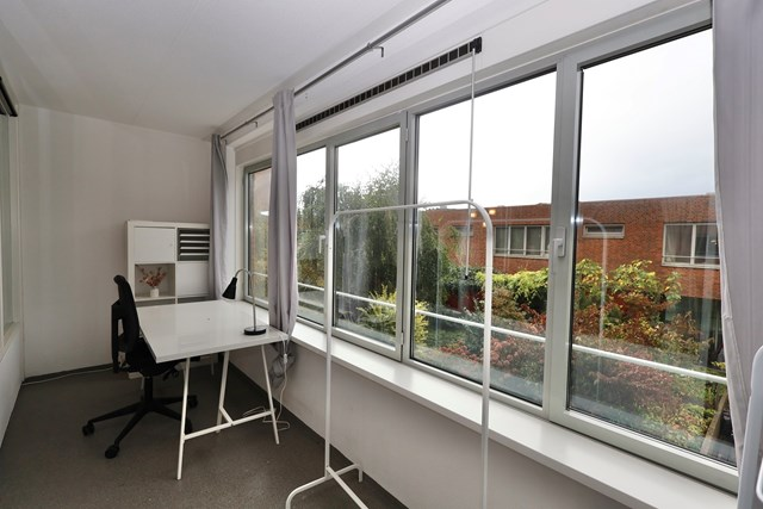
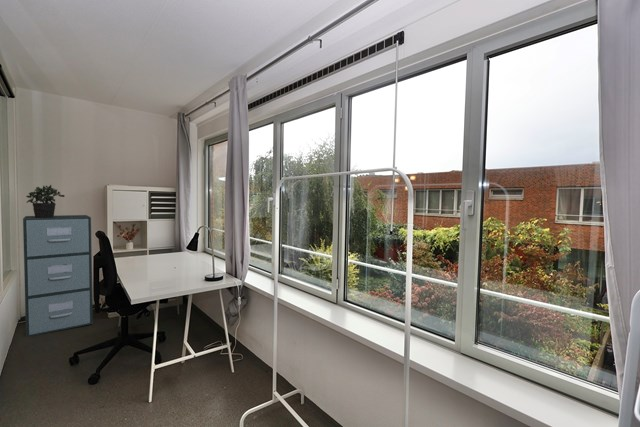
+ potted plant [25,184,66,218]
+ filing cabinet [22,214,94,338]
